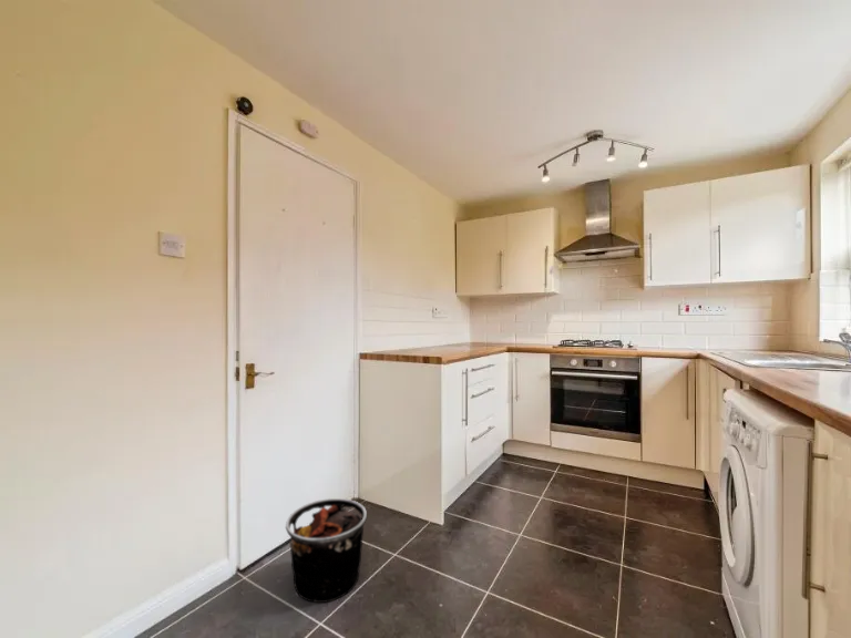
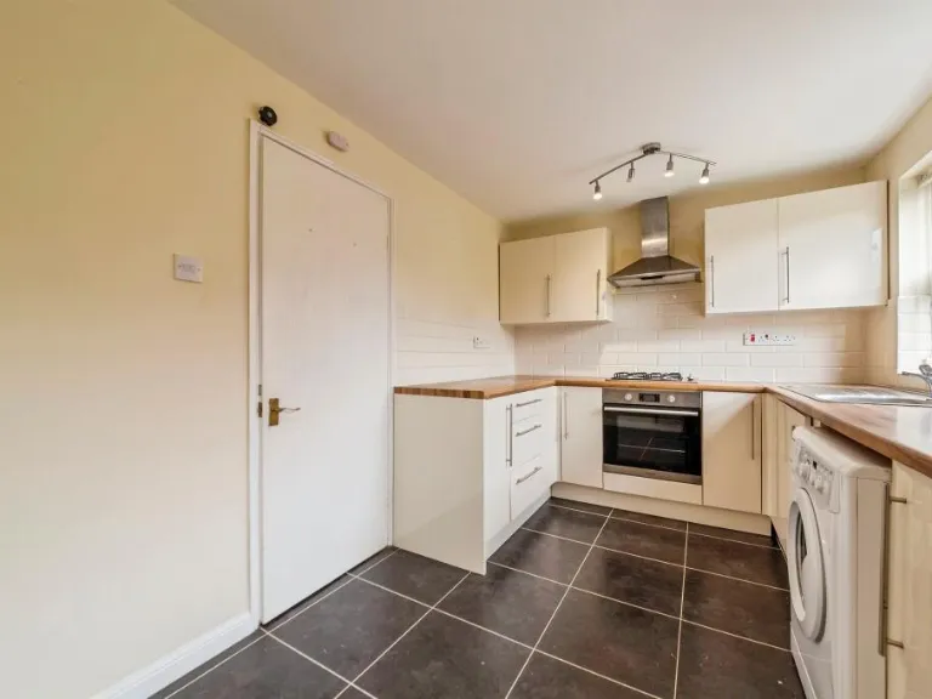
- trash bin [285,497,368,604]
